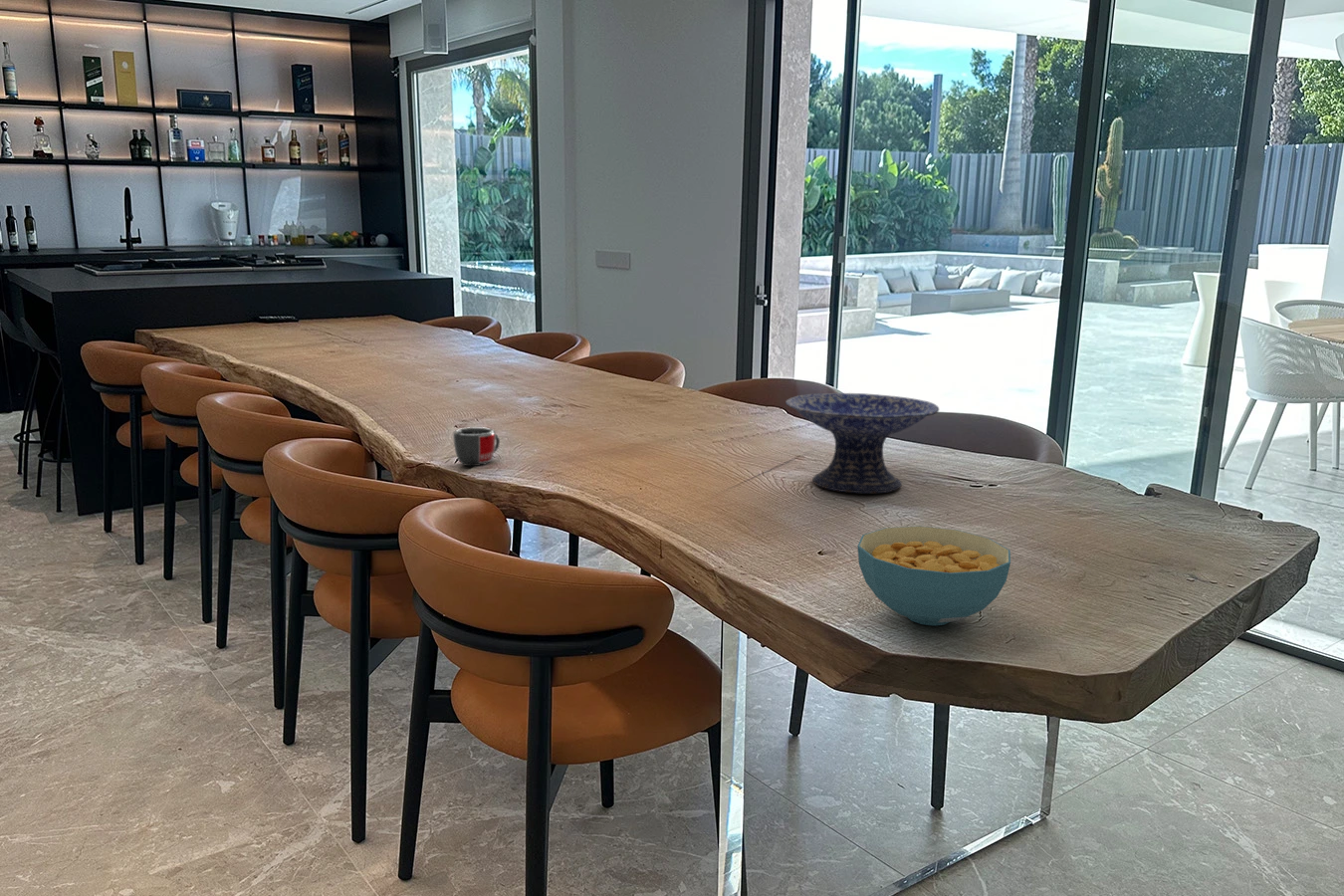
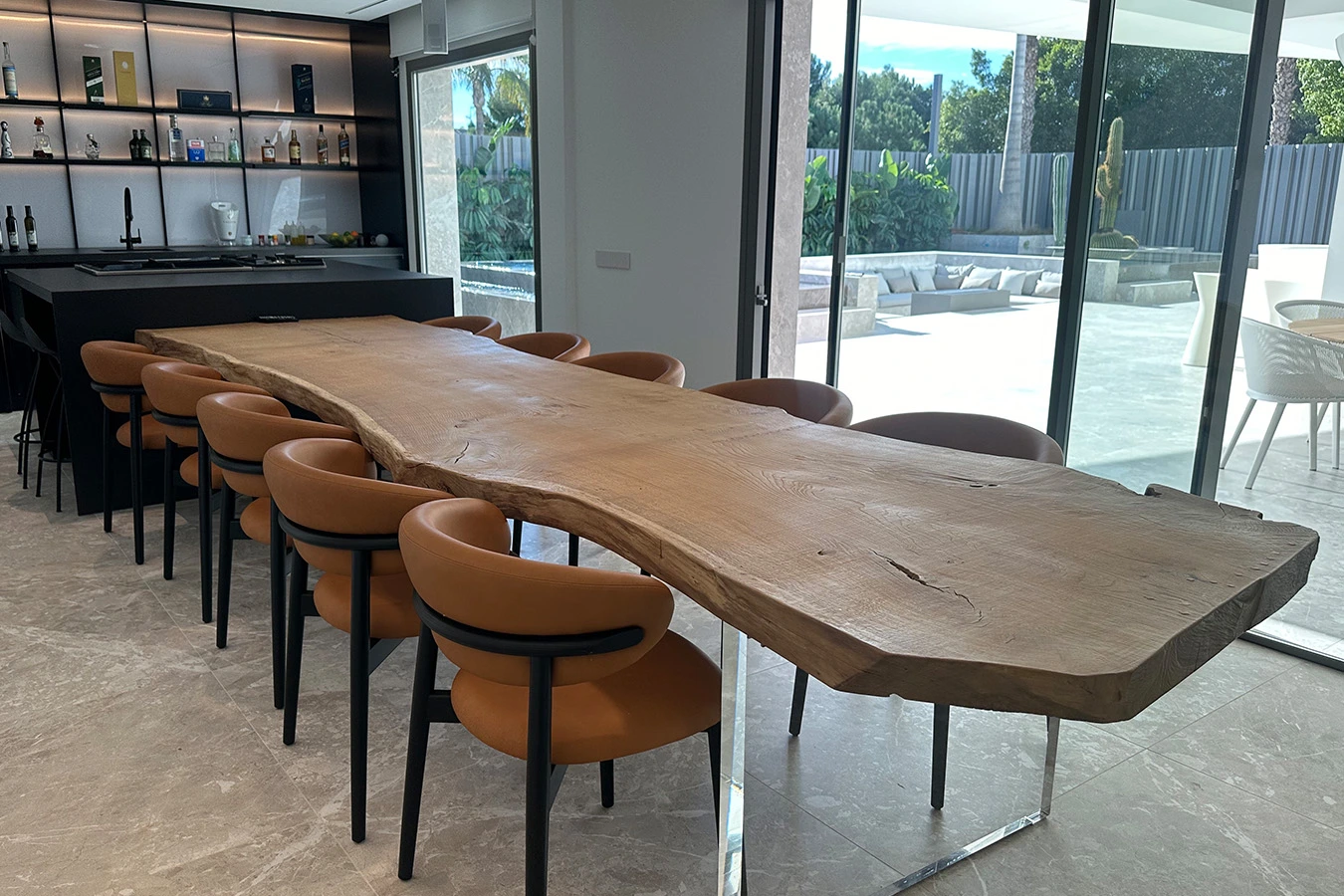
- cereal bowl [856,525,1011,626]
- mug [452,426,501,467]
- decorative bowl [784,392,940,494]
